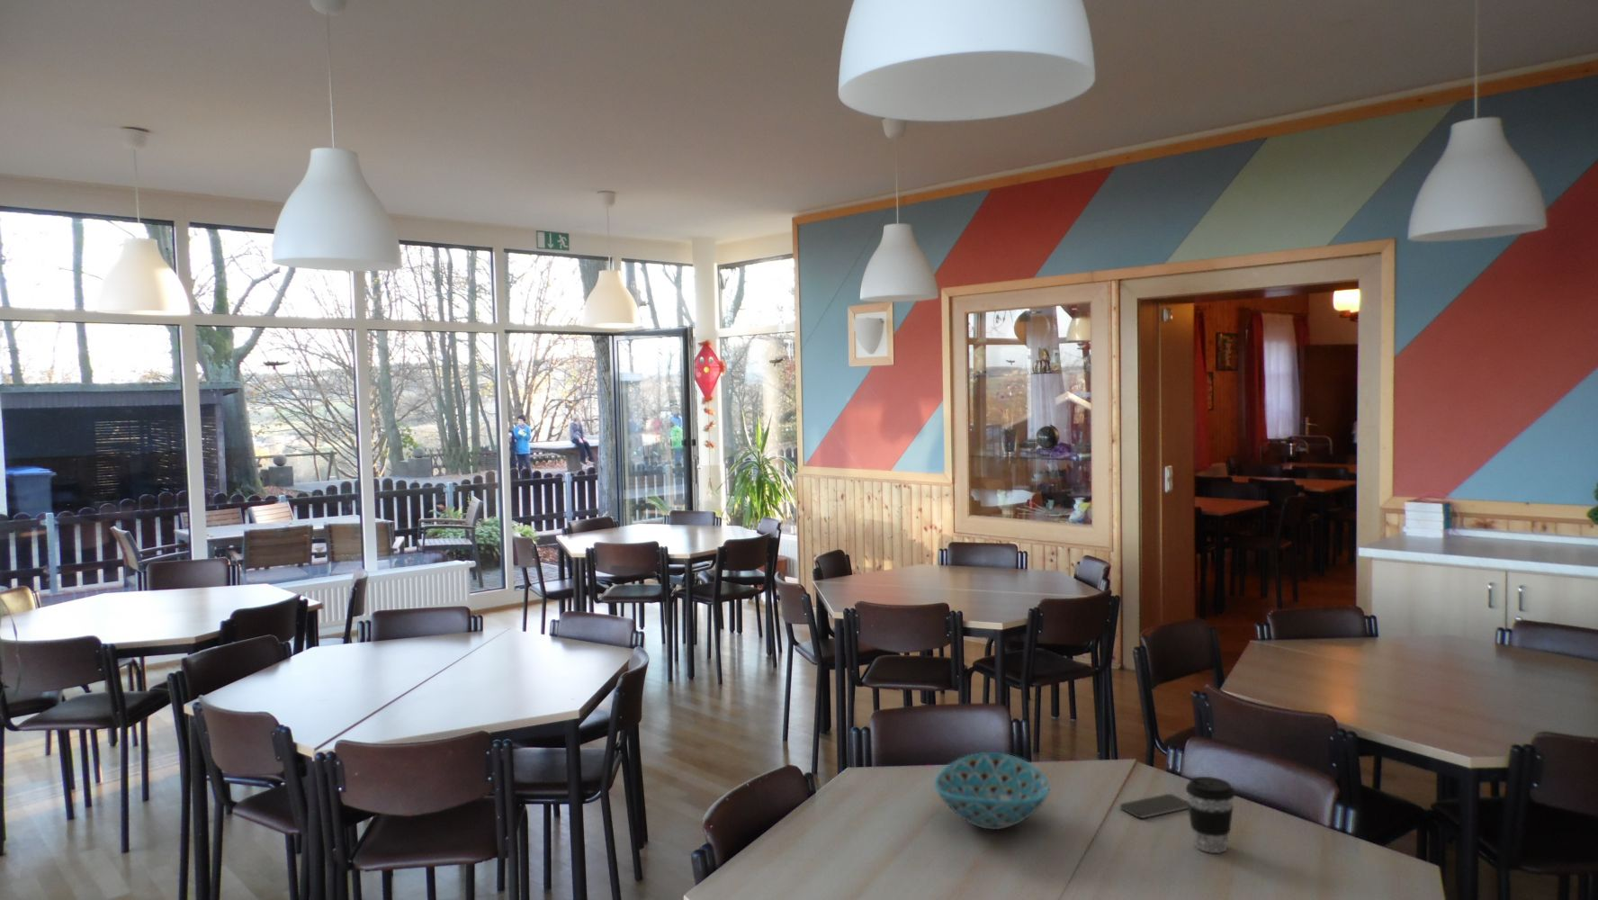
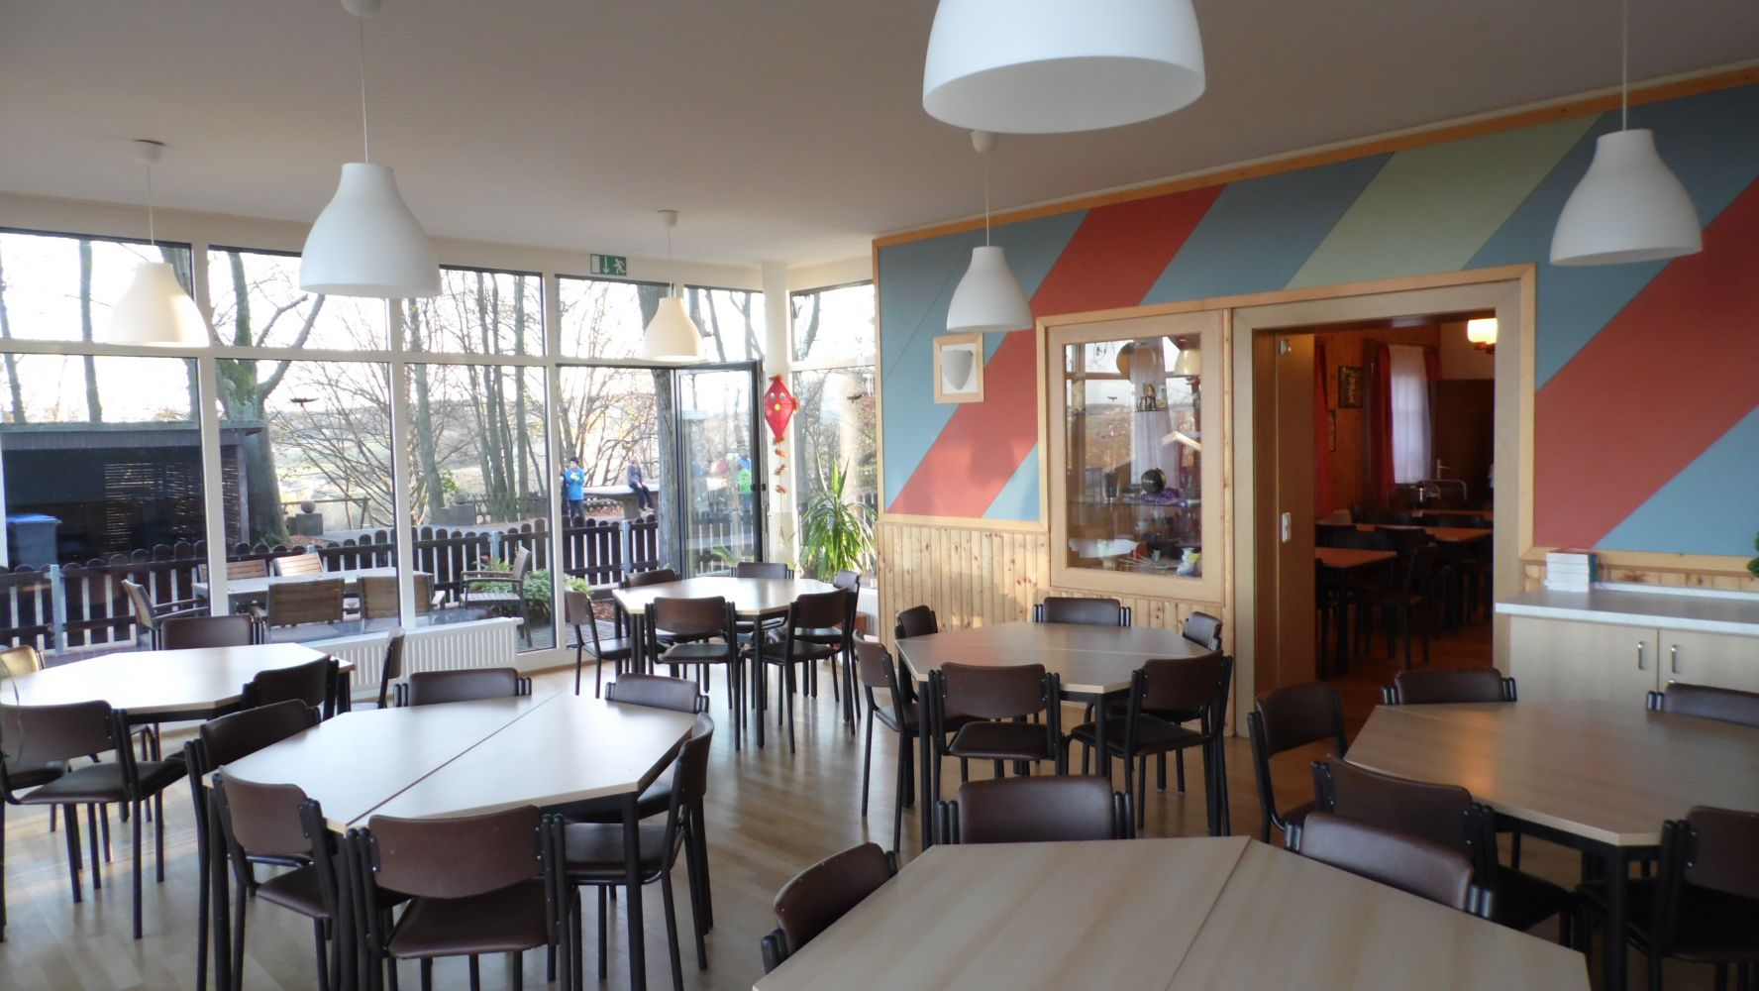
- coffee cup [1185,776,1236,854]
- smartphone [1119,792,1189,819]
- bowl [934,752,1050,831]
